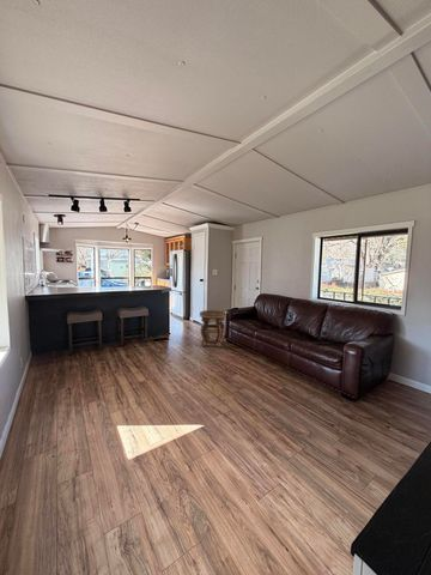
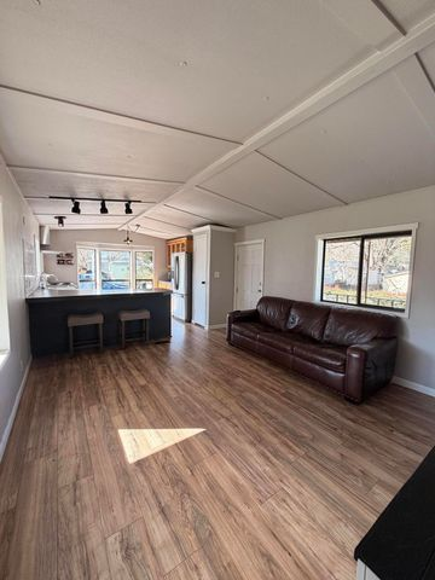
- side table [199,309,227,349]
